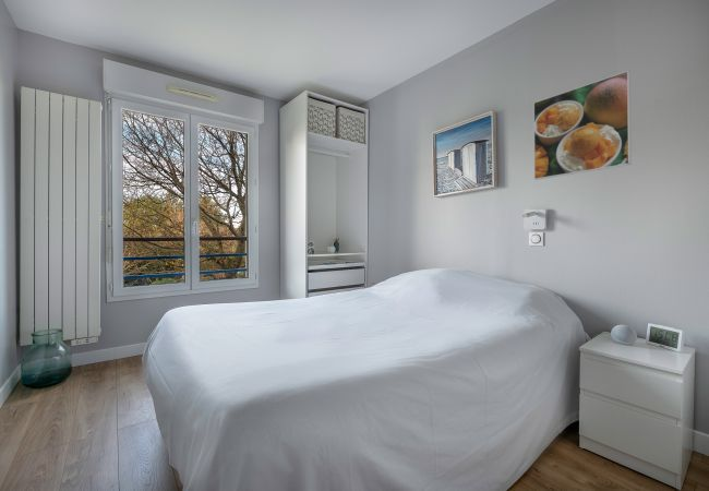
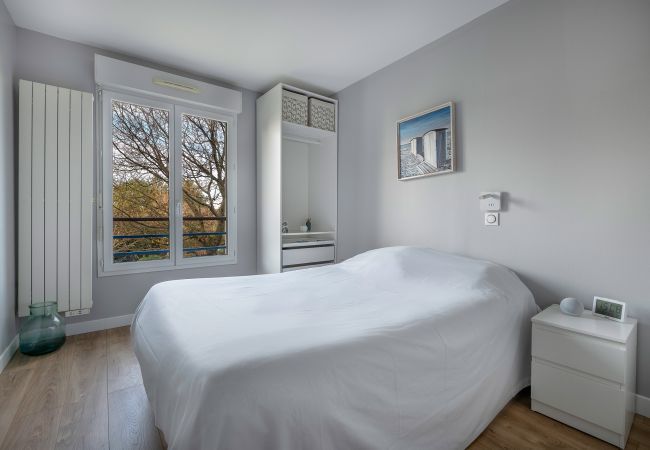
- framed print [532,70,632,181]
